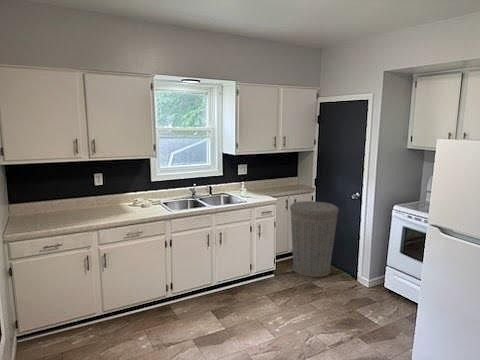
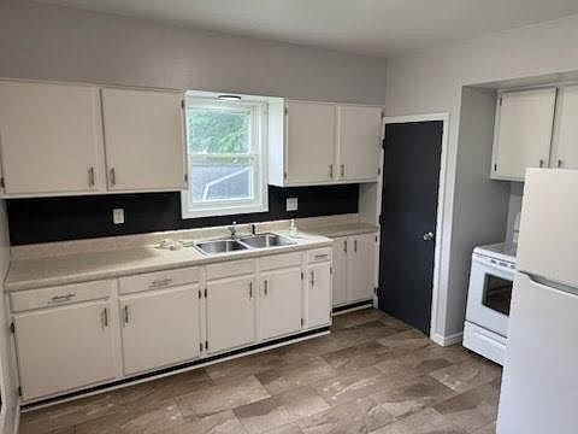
- trash can [289,200,340,278]
